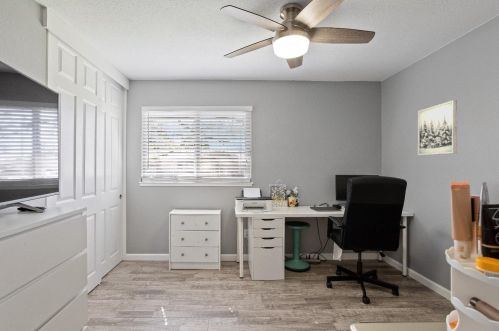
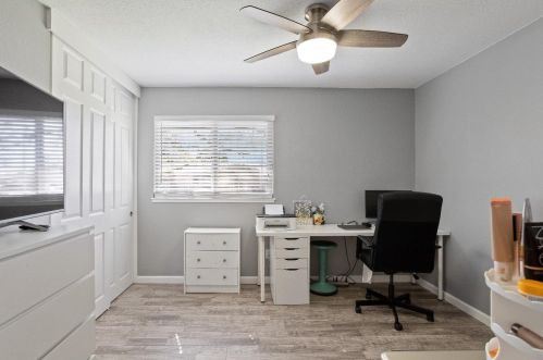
- wall art [417,99,458,156]
